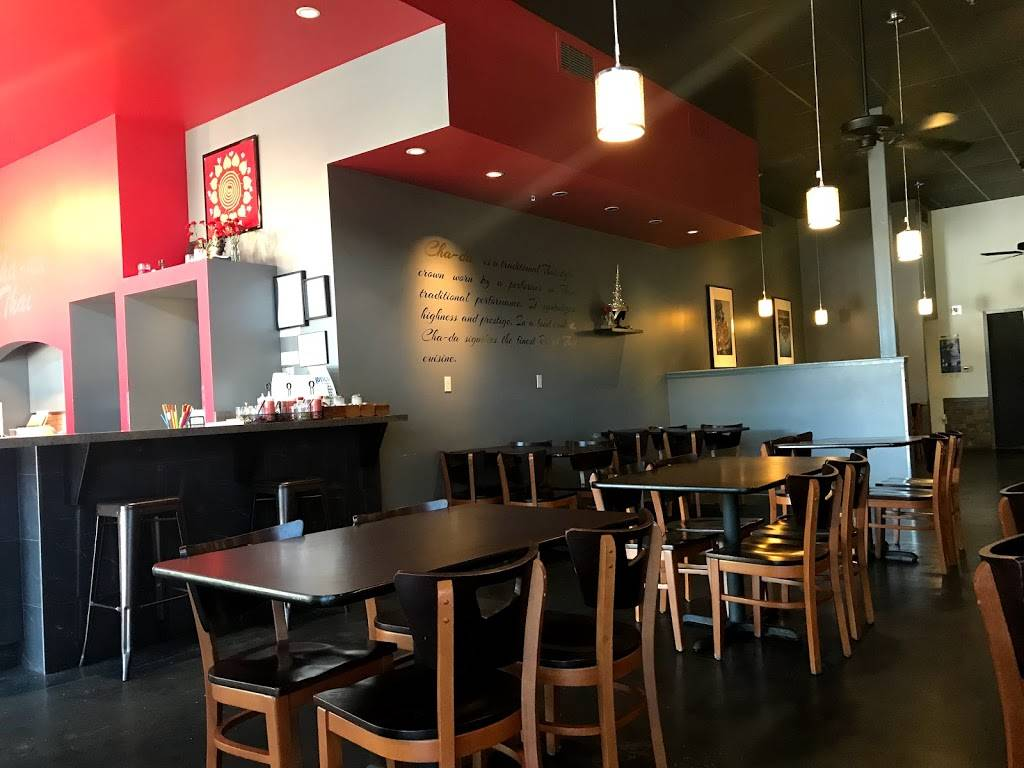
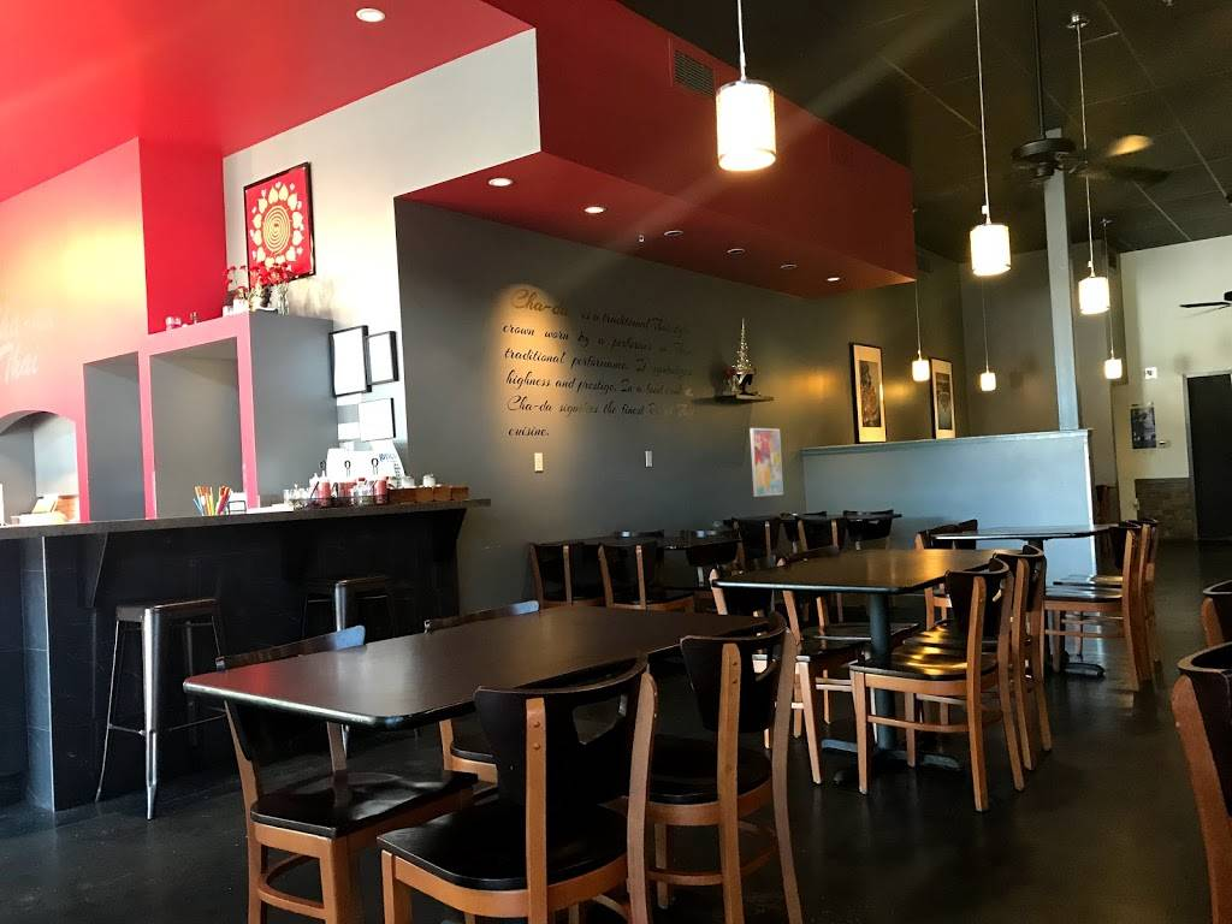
+ wall art [748,427,784,498]
